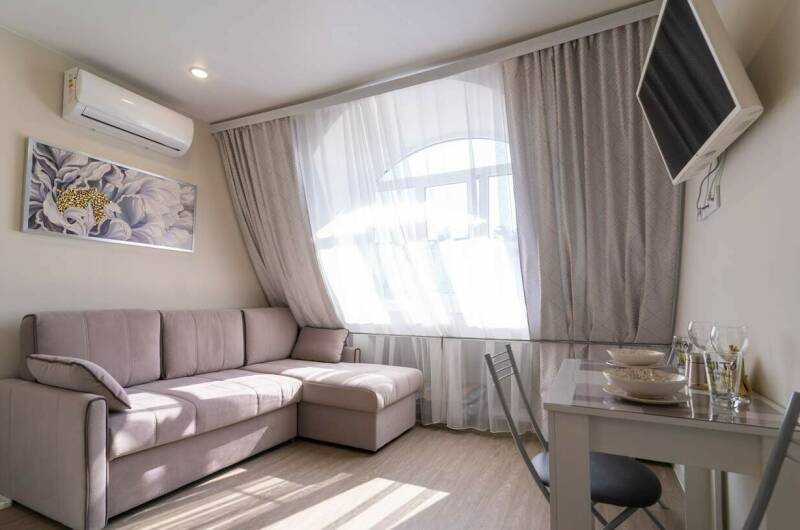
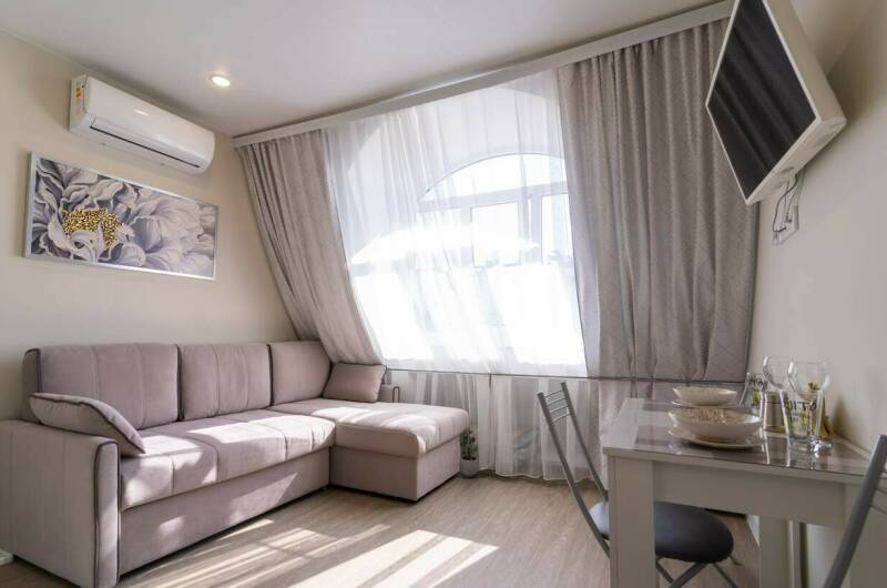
+ potted plant [458,427,480,478]
